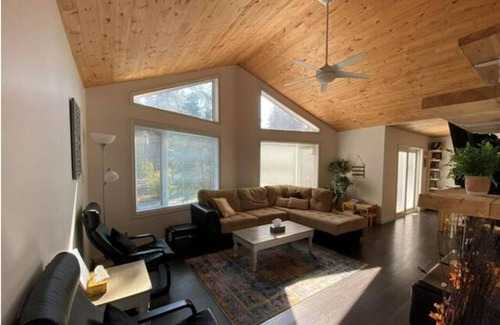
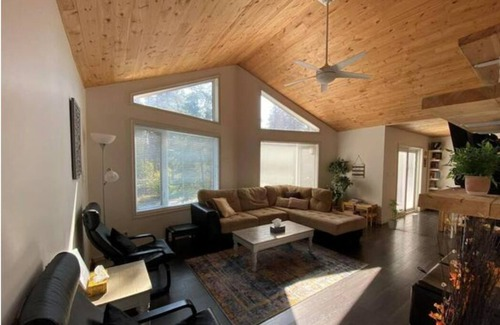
+ house plant [386,198,406,231]
